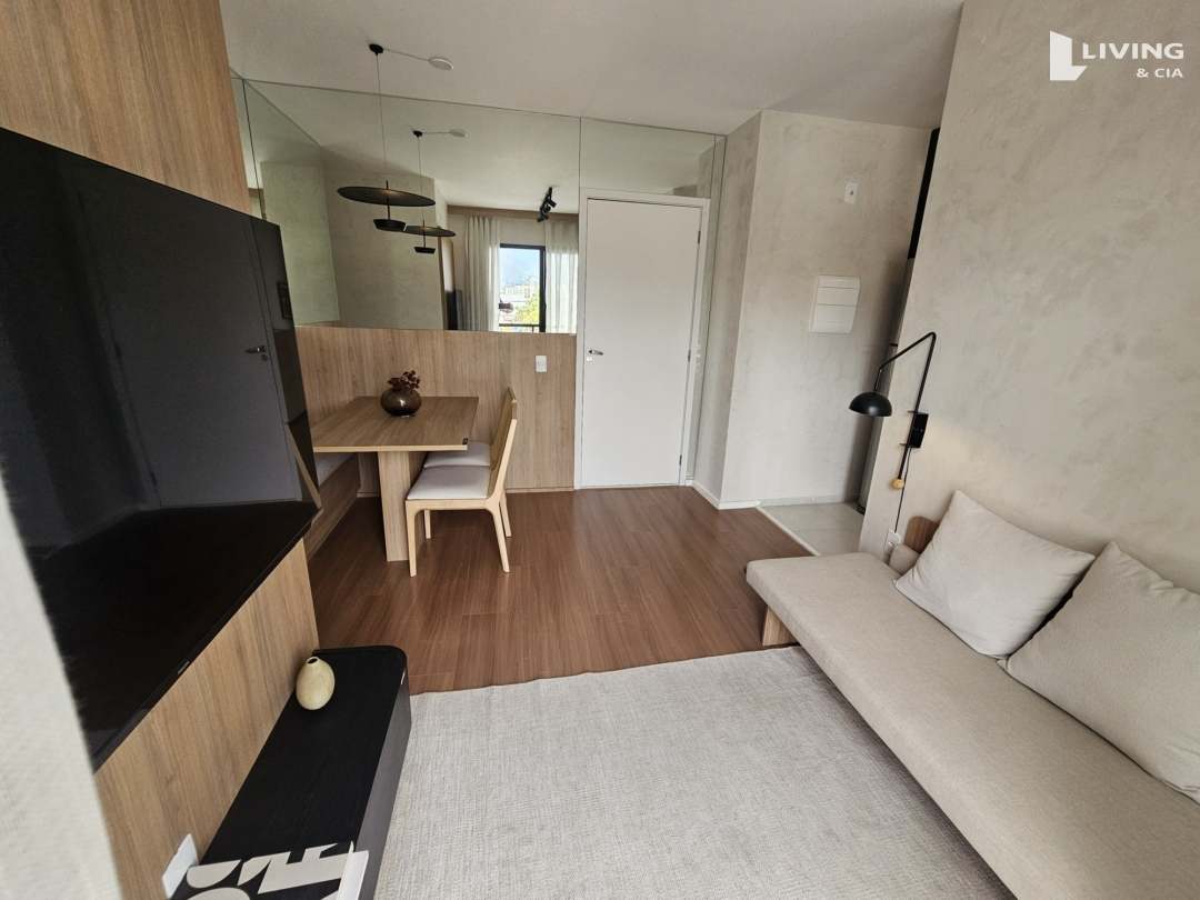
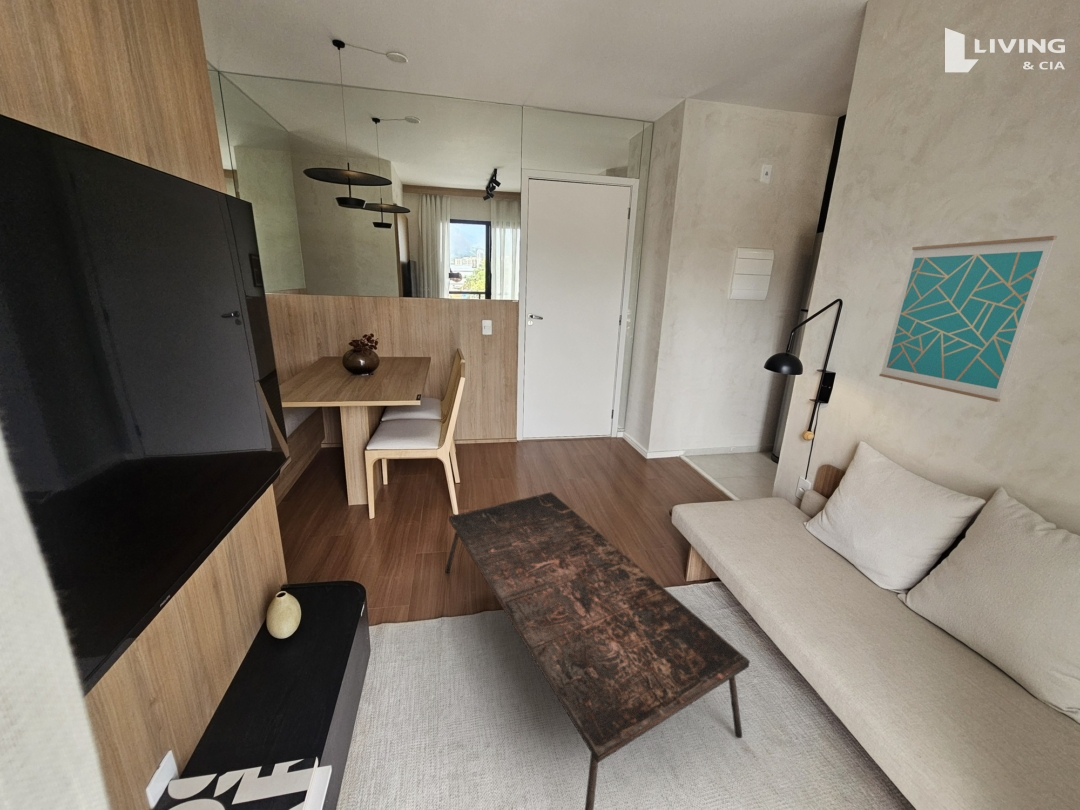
+ wall art [878,235,1058,403]
+ coffee table [444,491,751,810]
